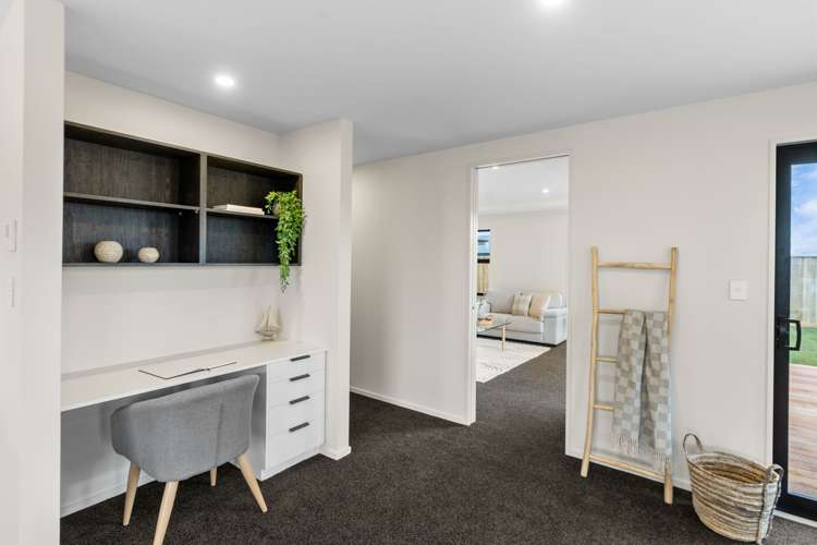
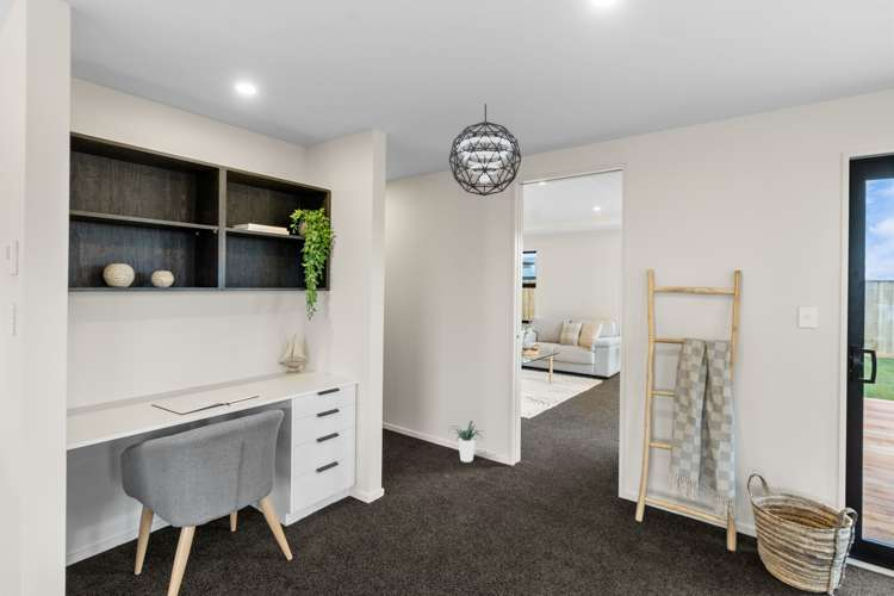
+ potted plant [448,420,486,462]
+ pendant light [448,103,522,197]
